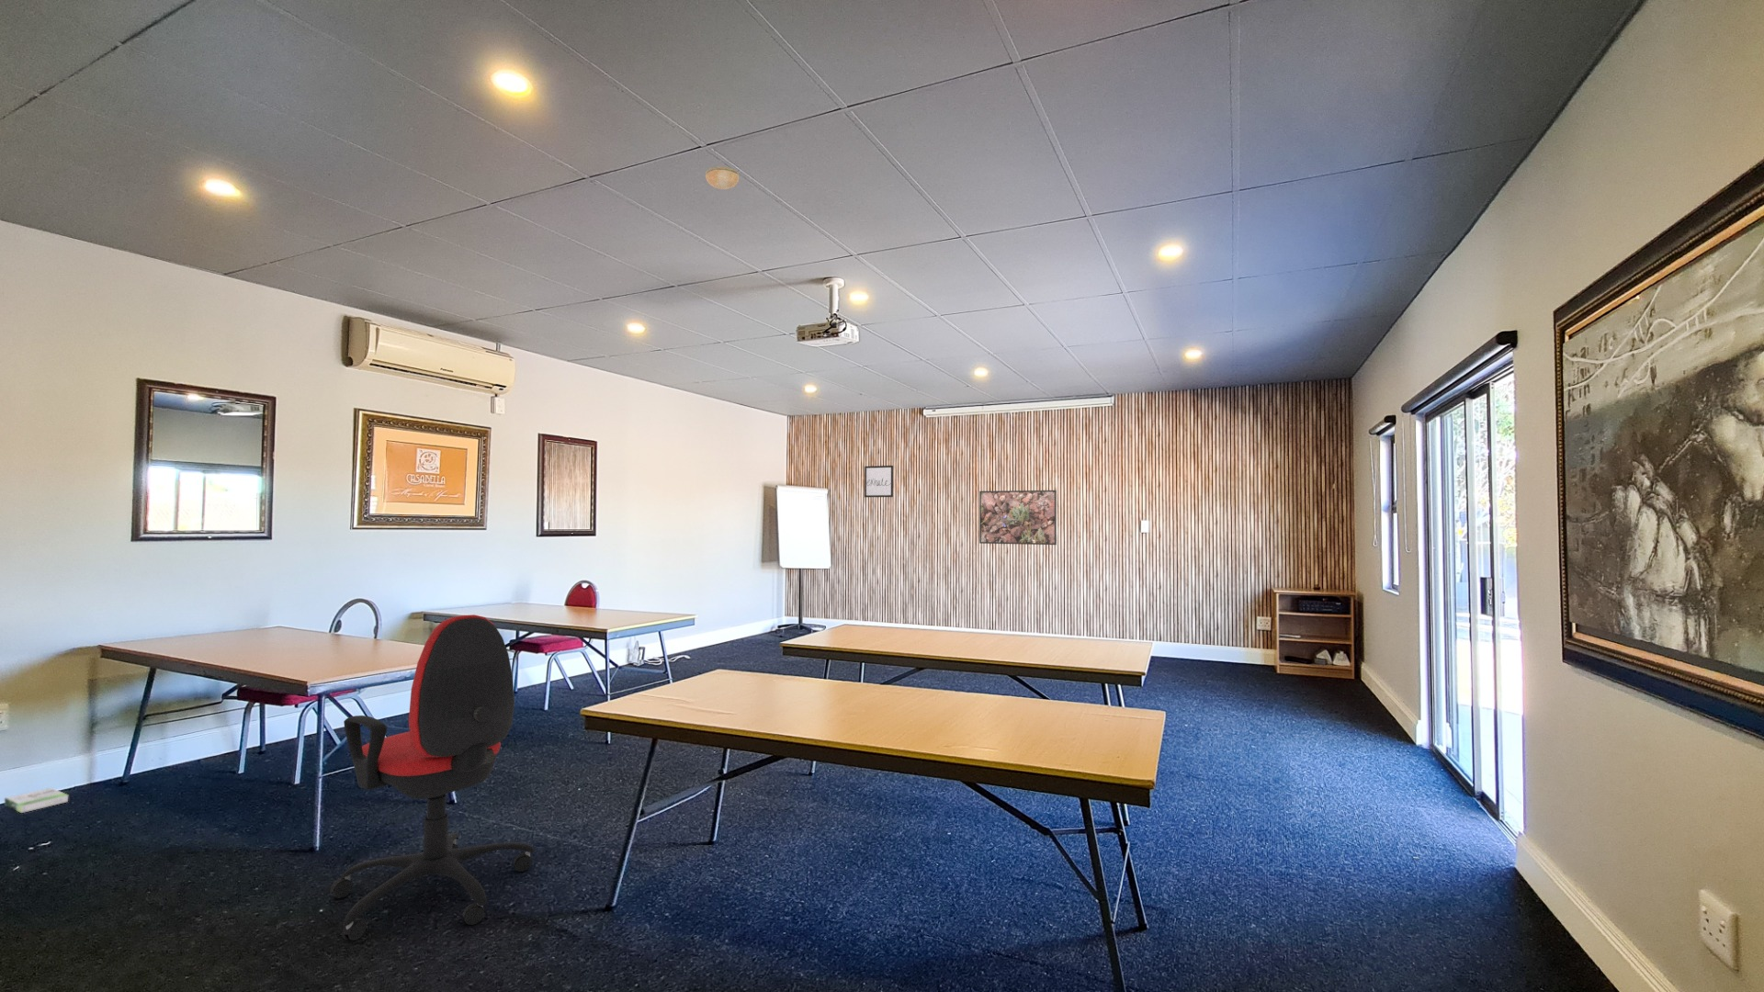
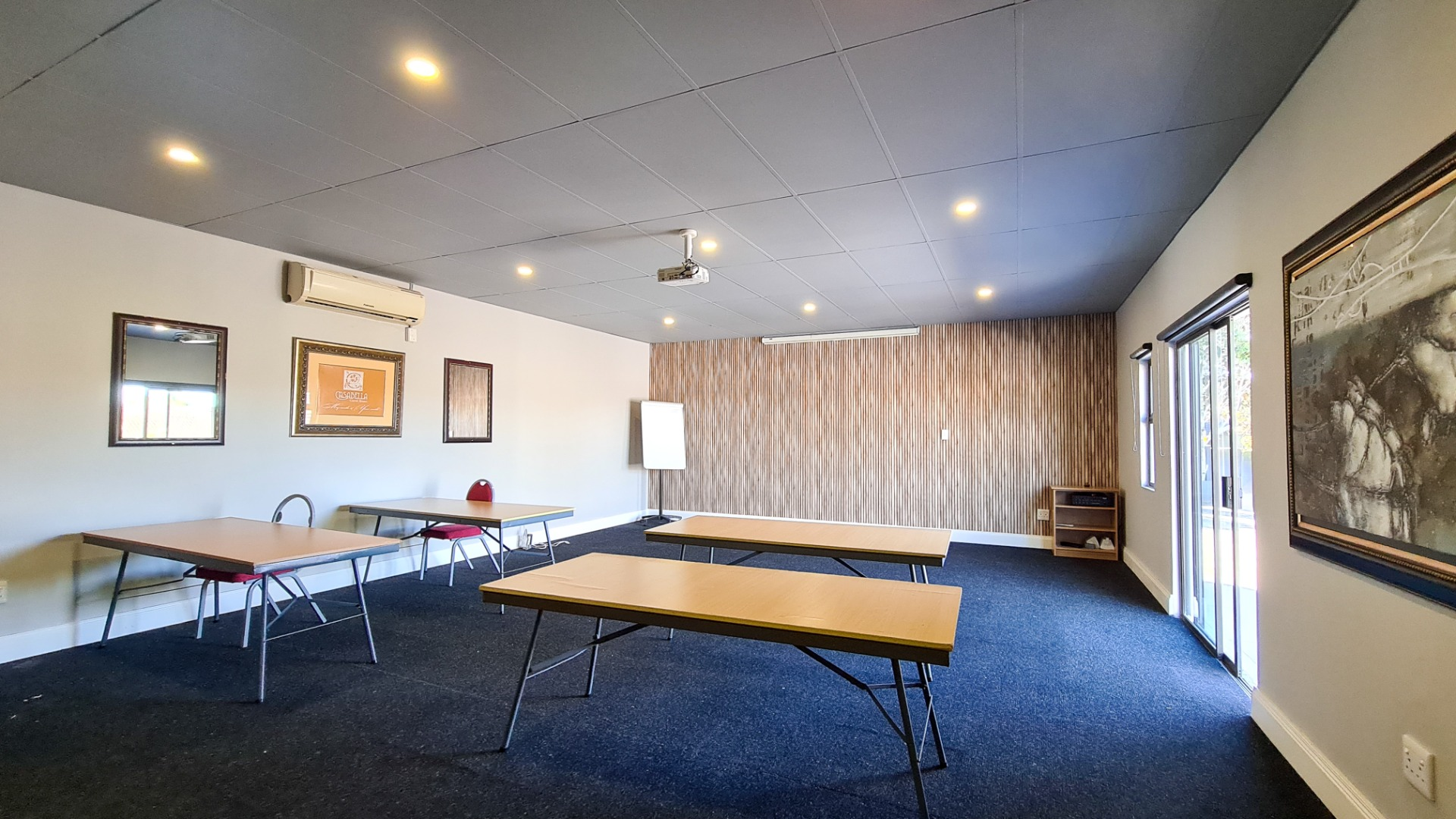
- office chair [328,614,536,941]
- smoke detector [705,166,740,190]
- box [4,787,69,814]
- wall art [864,465,894,498]
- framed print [979,489,1058,545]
